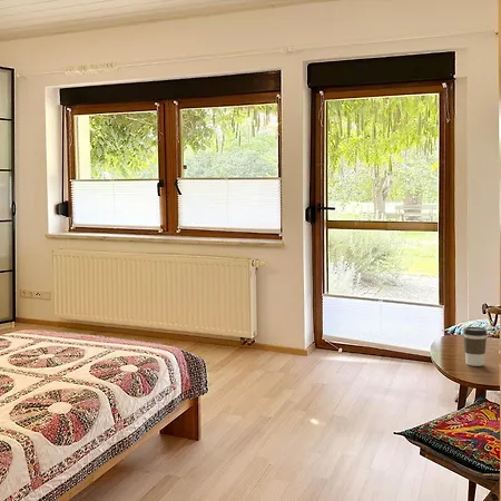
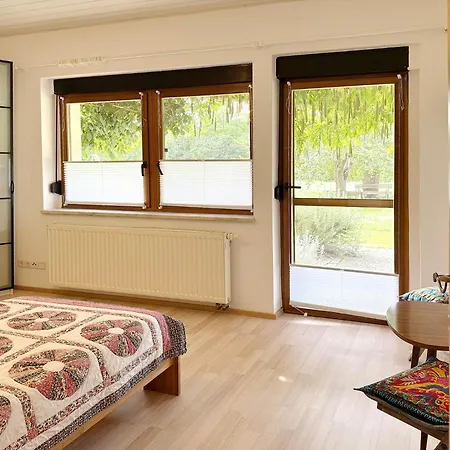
- coffee cup [462,326,489,367]
